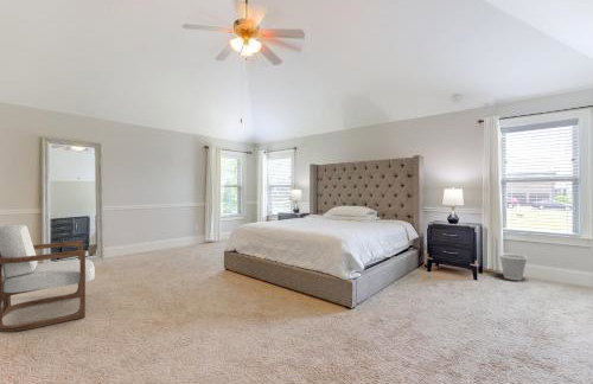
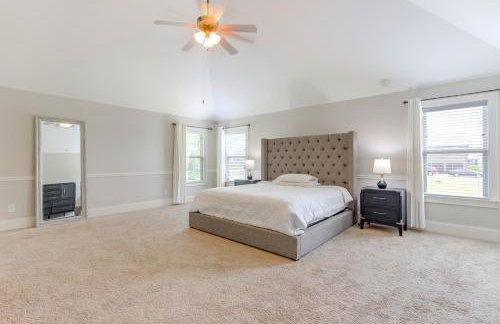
- wastebasket [498,252,529,281]
- armchair [0,224,96,333]
